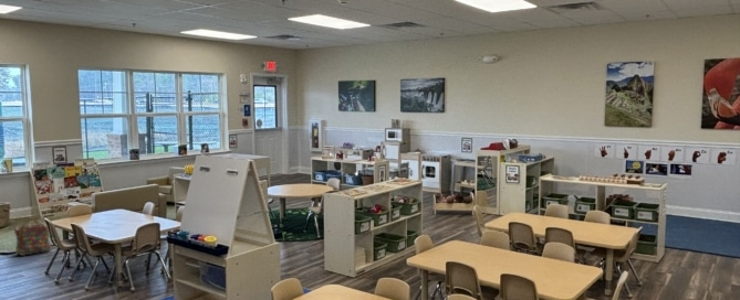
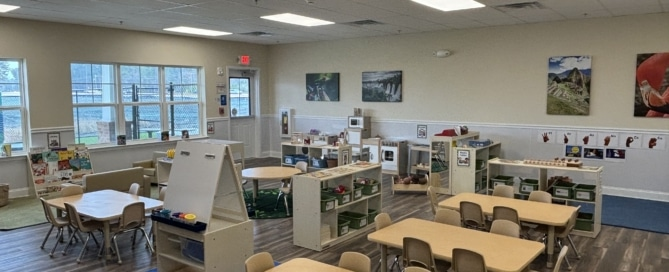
- backpack [13,217,53,257]
